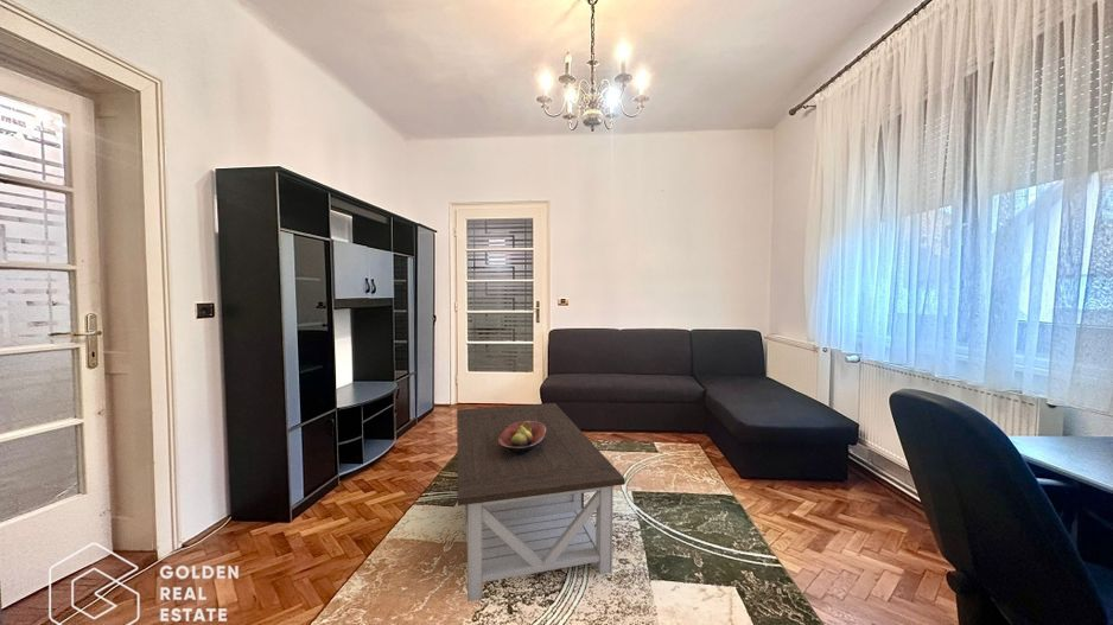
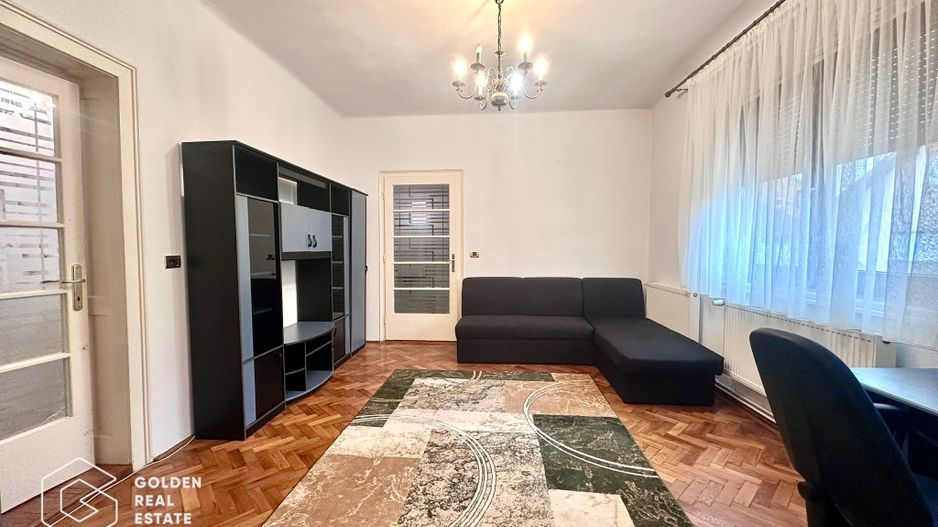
- coffee table [456,402,625,602]
- fruit bowl [498,421,546,455]
